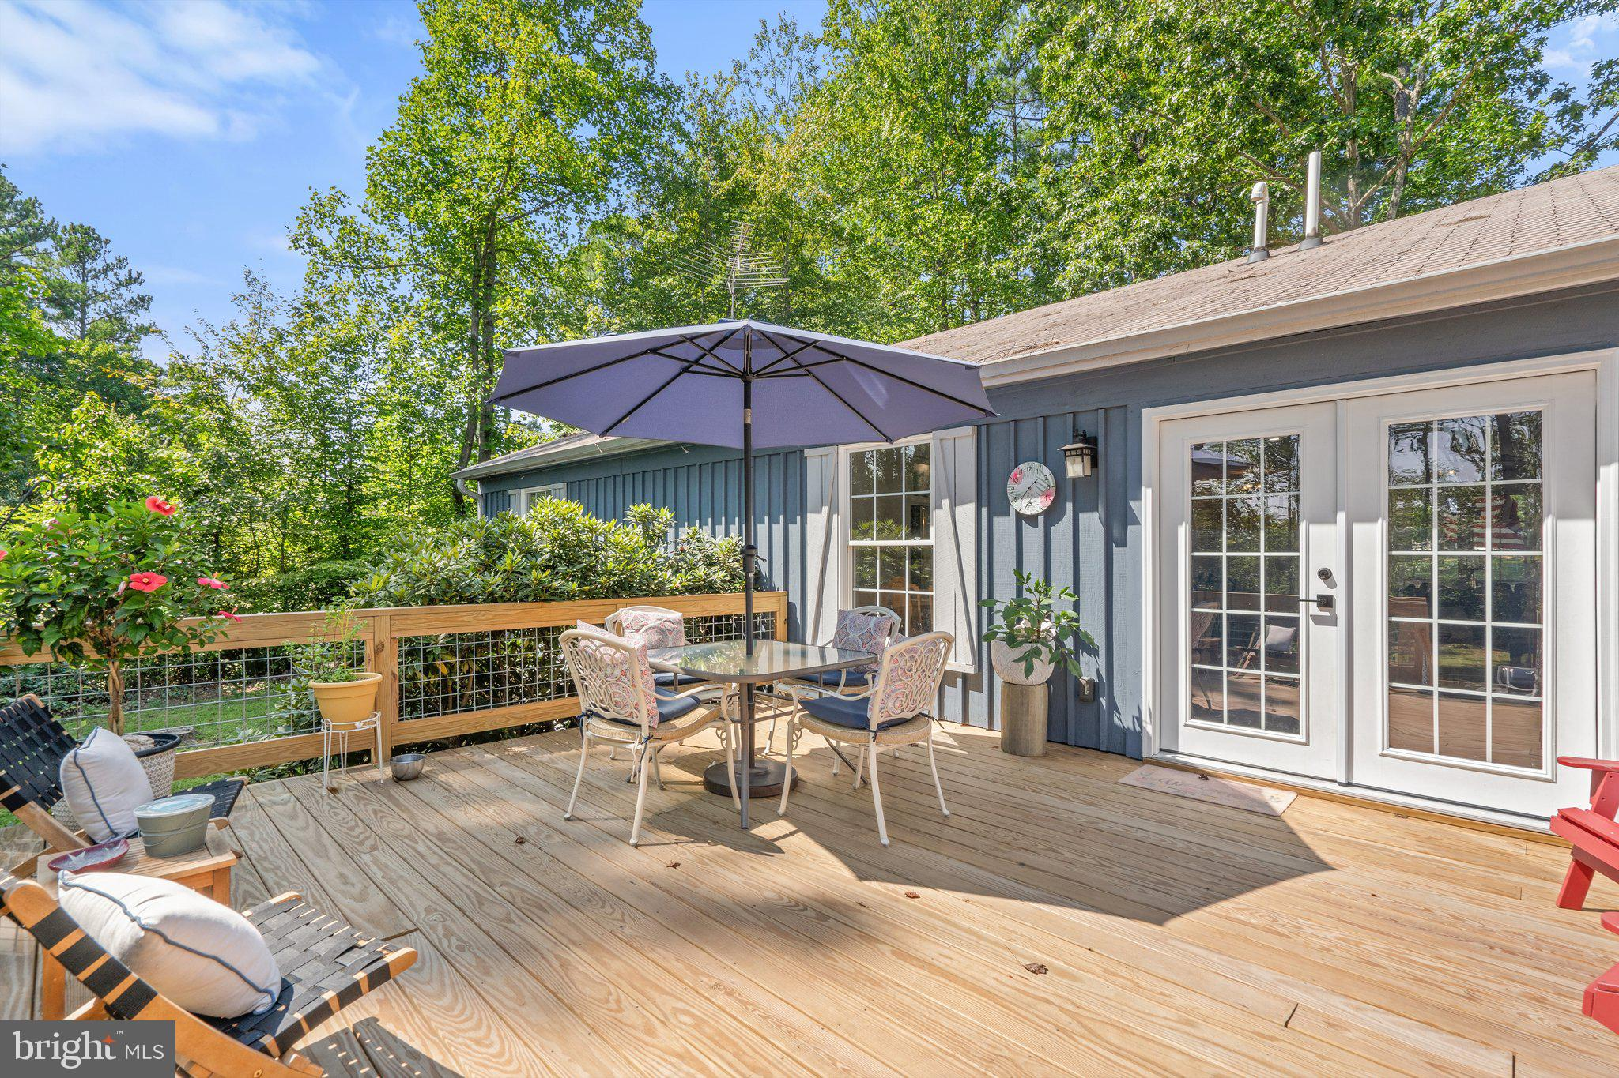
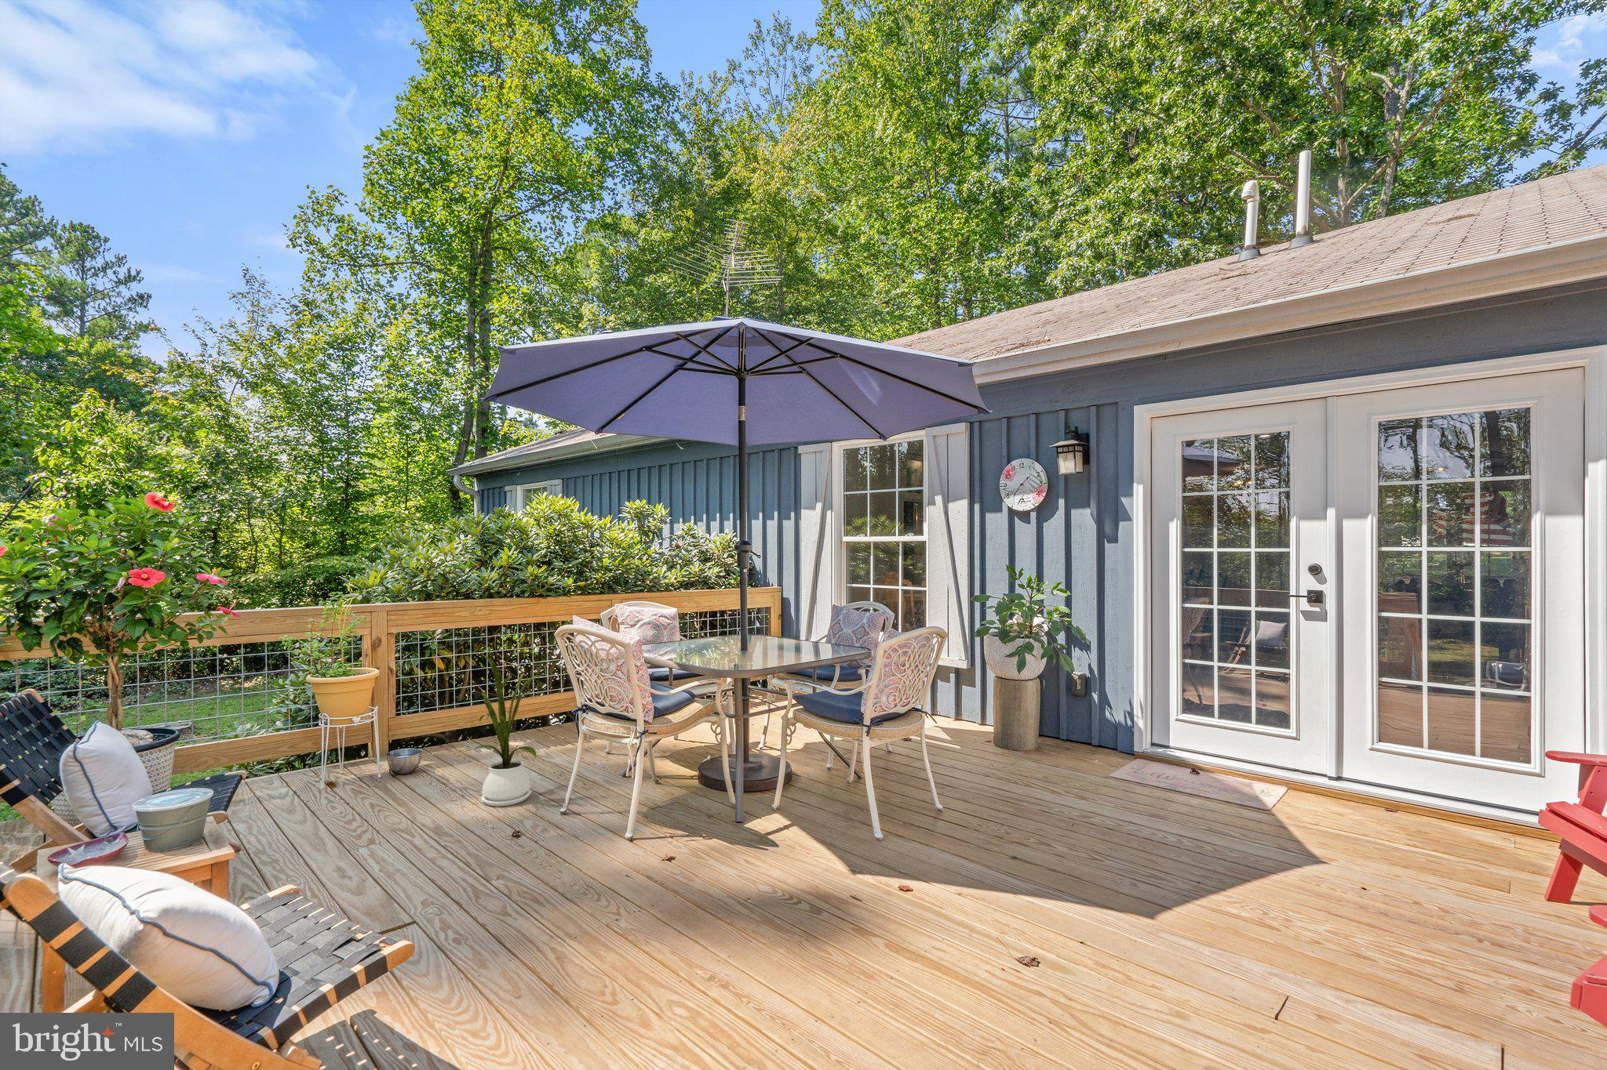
+ house plant [471,653,544,807]
